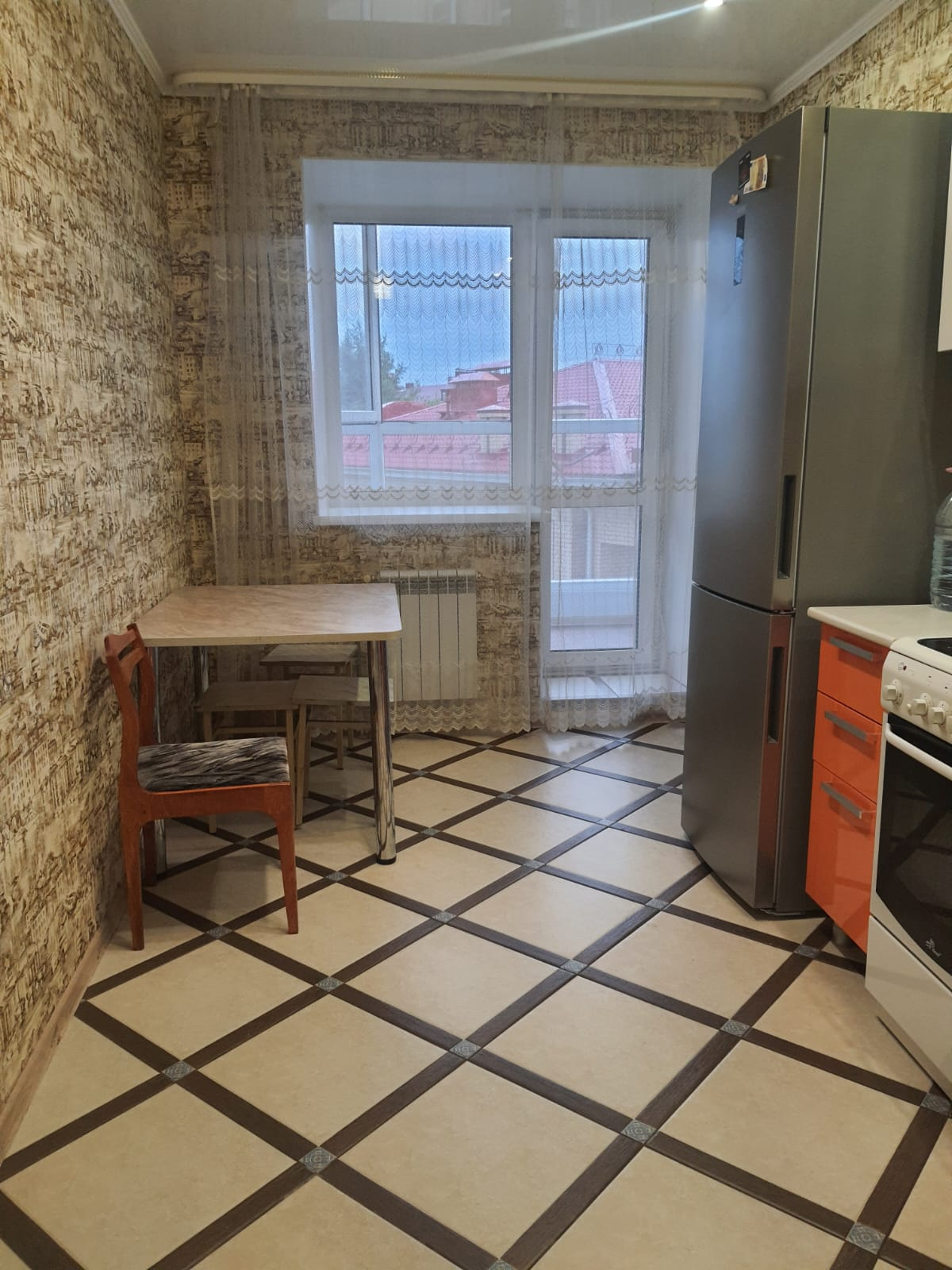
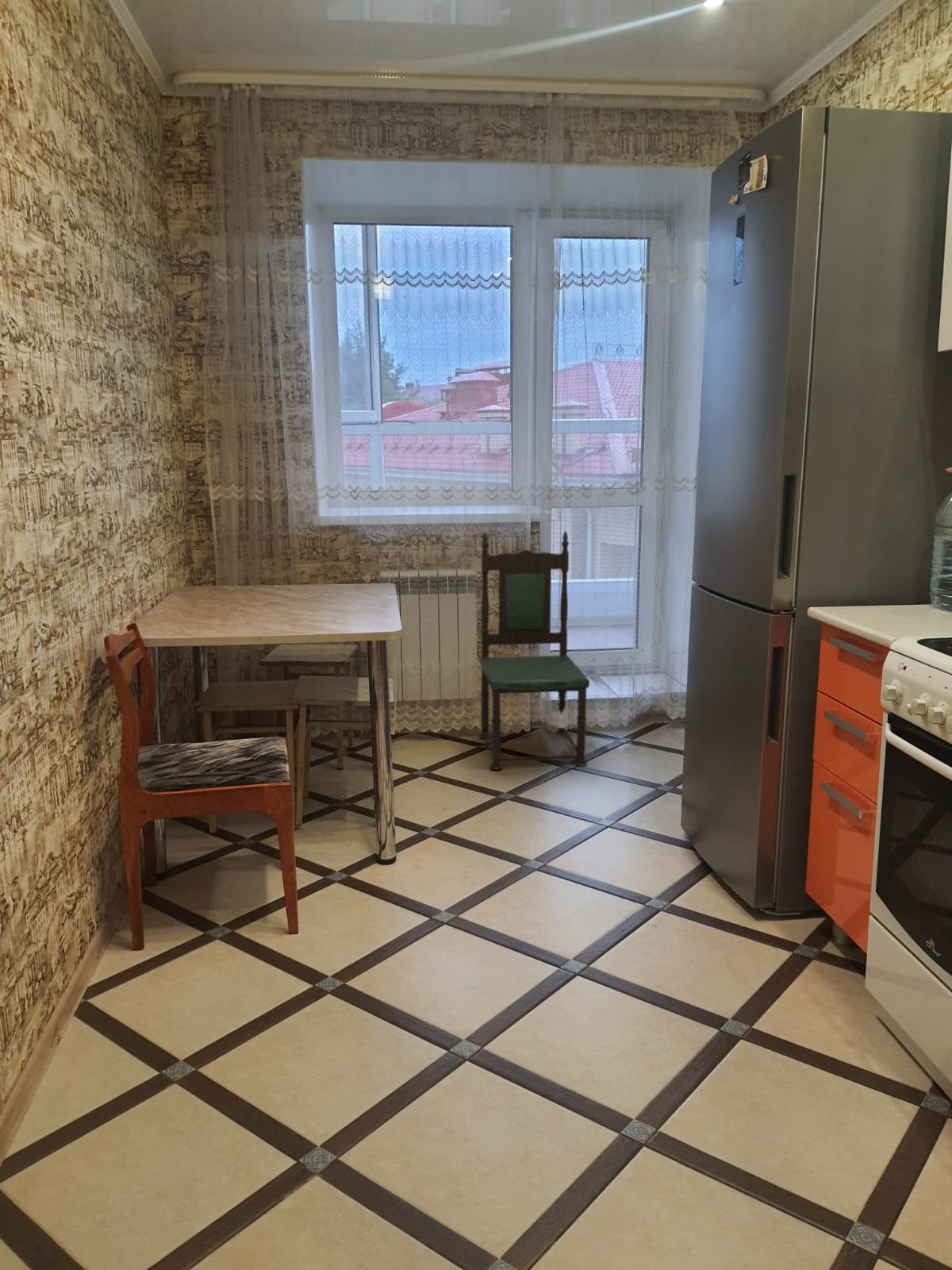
+ dining chair [478,529,590,771]
